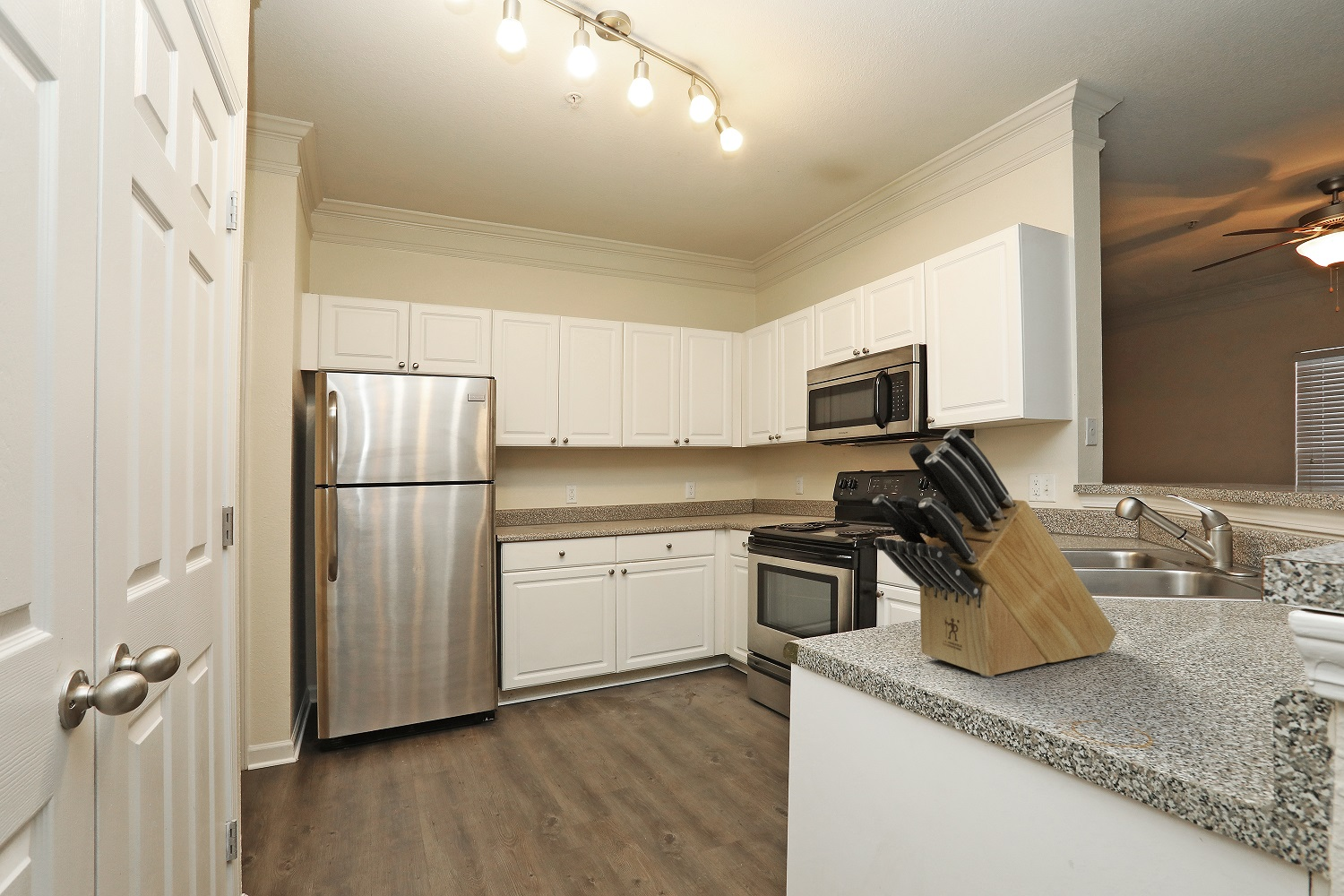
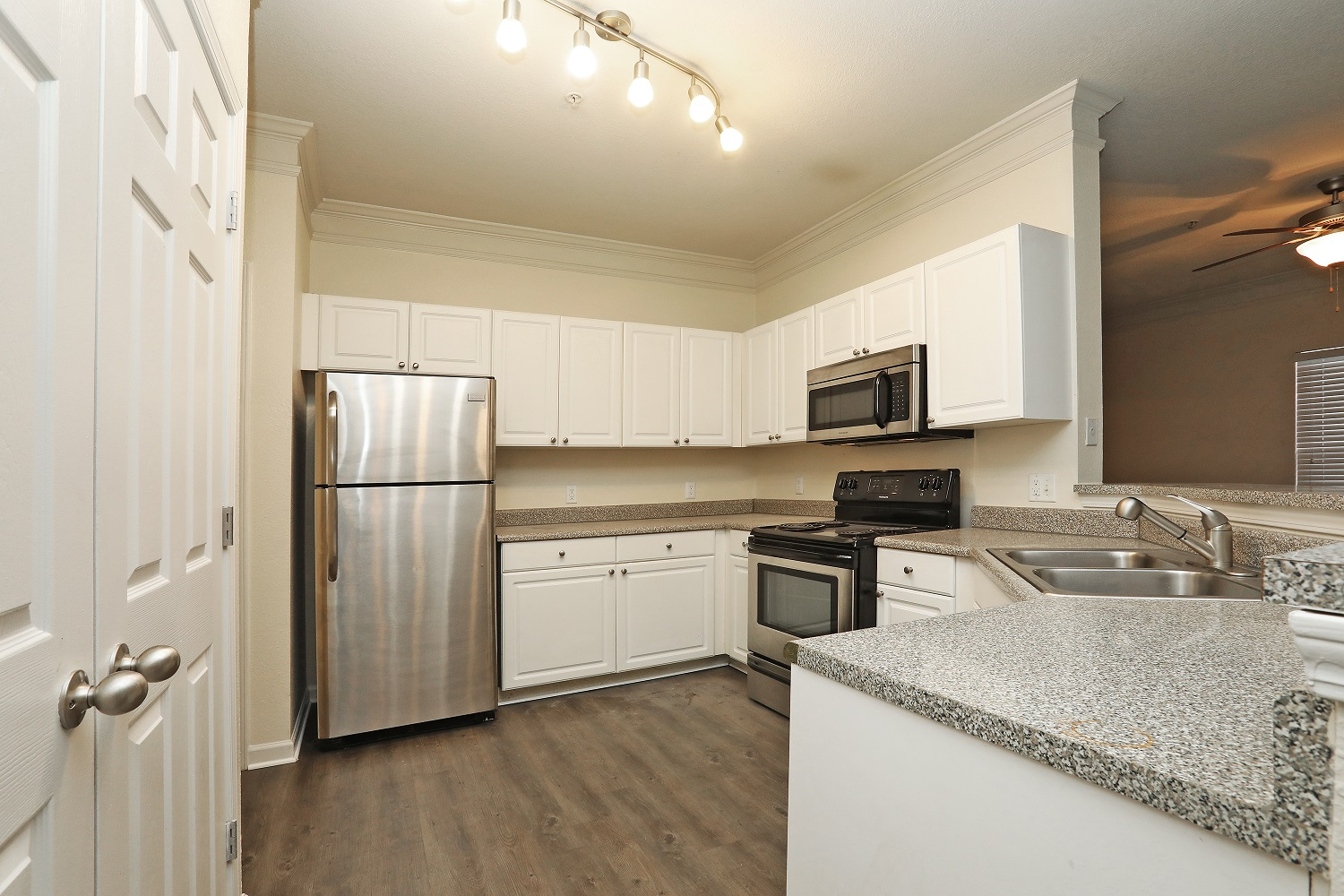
- knife block [872,427,1117,678]
